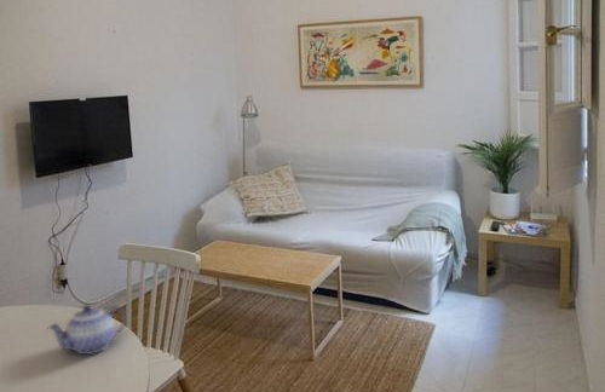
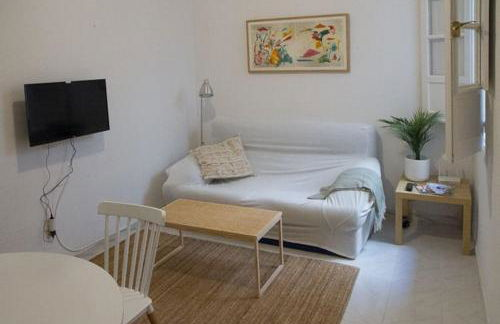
- teapot [47,304,128,356]
